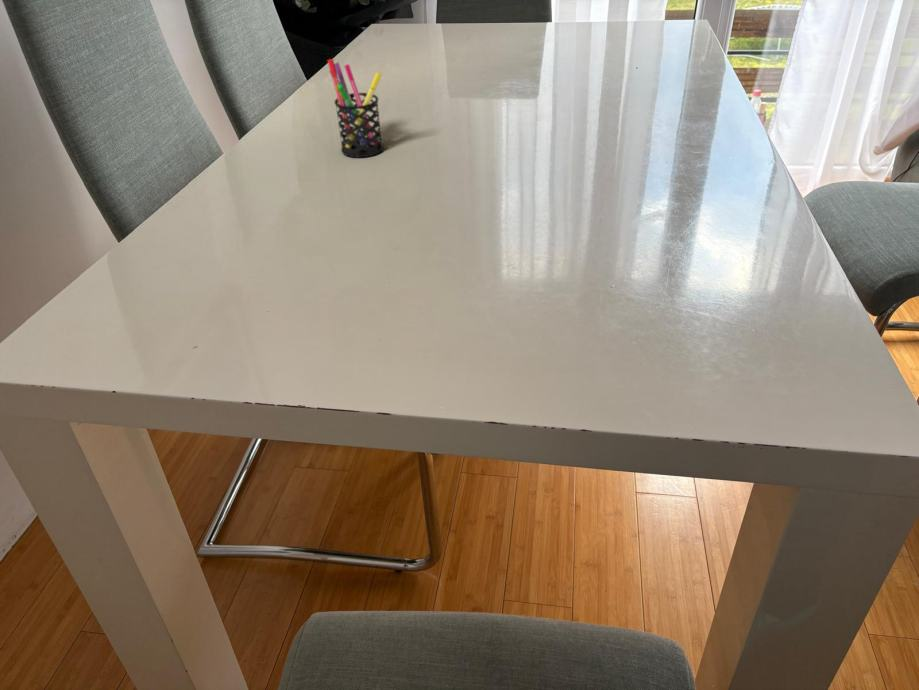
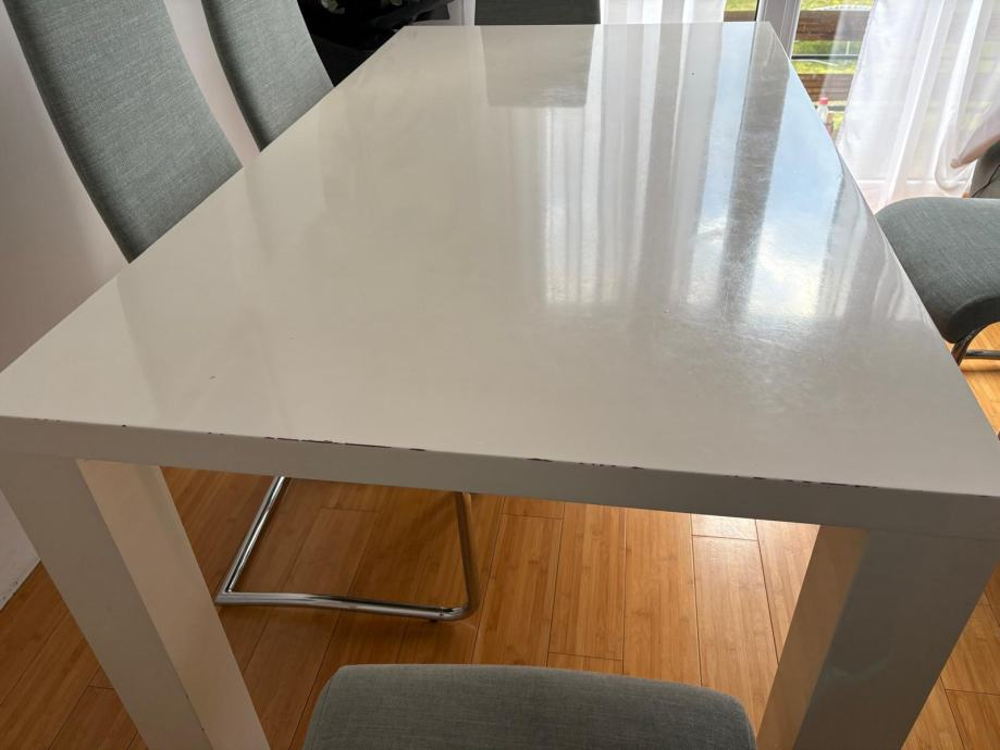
- pen holder [326,58,384,158]
